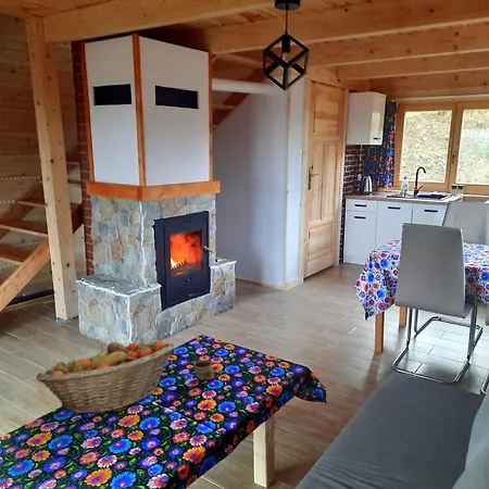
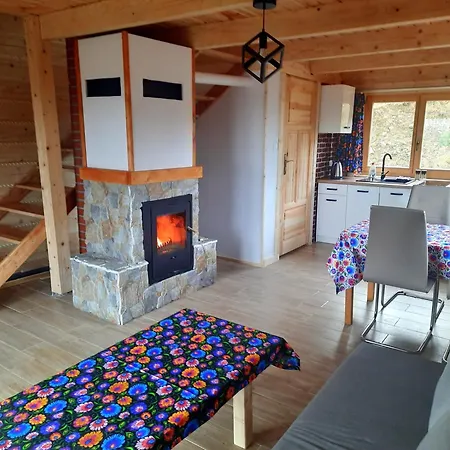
- cup [192,359,216,381]
- fruit basket [35,340,176,414]
